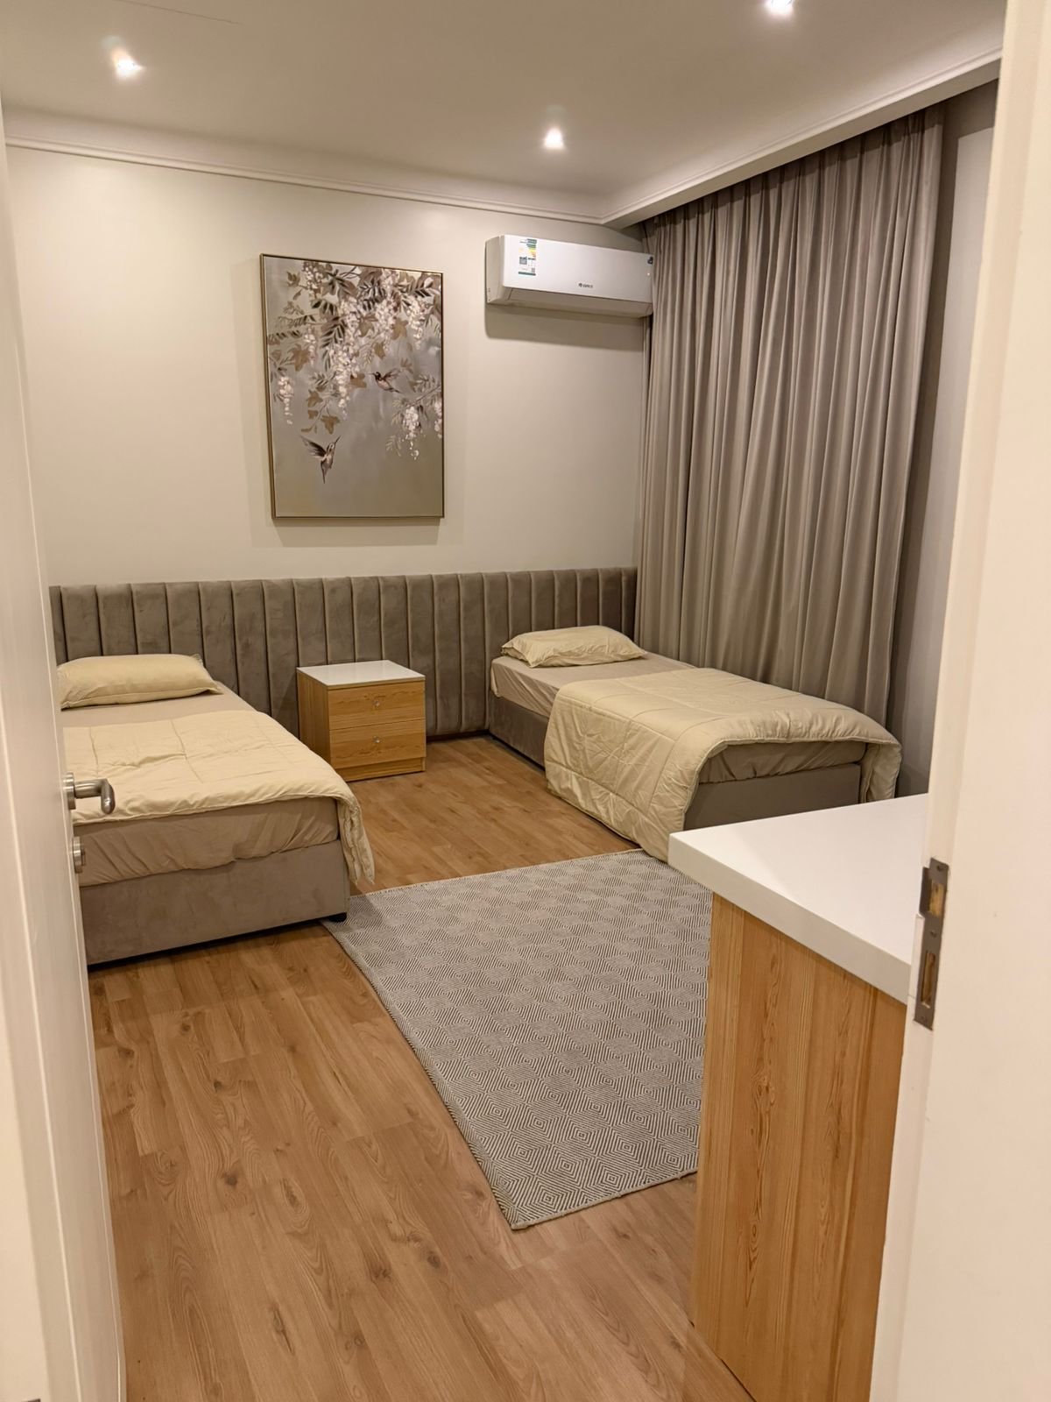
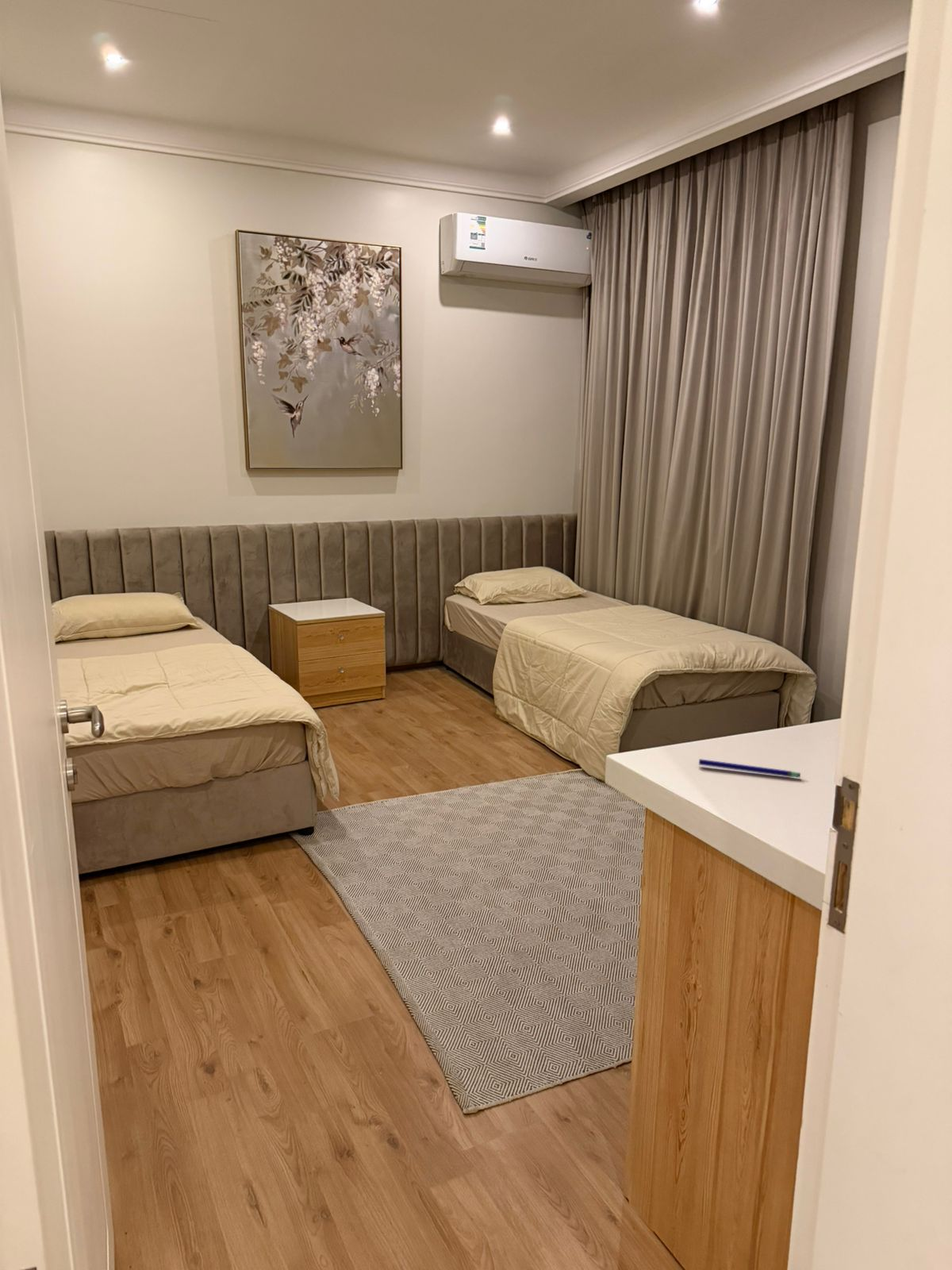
+ pen [698,758,801,779]
